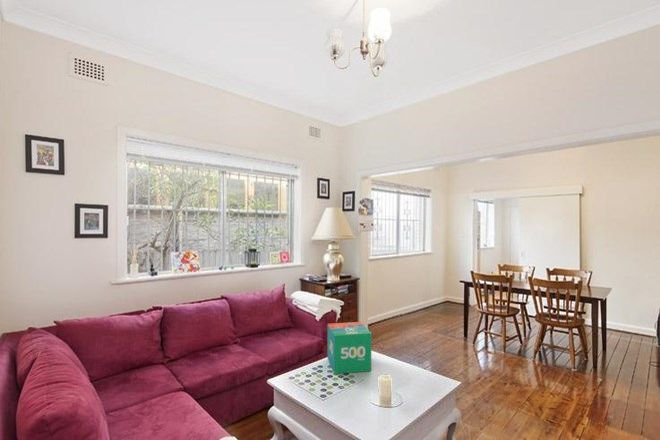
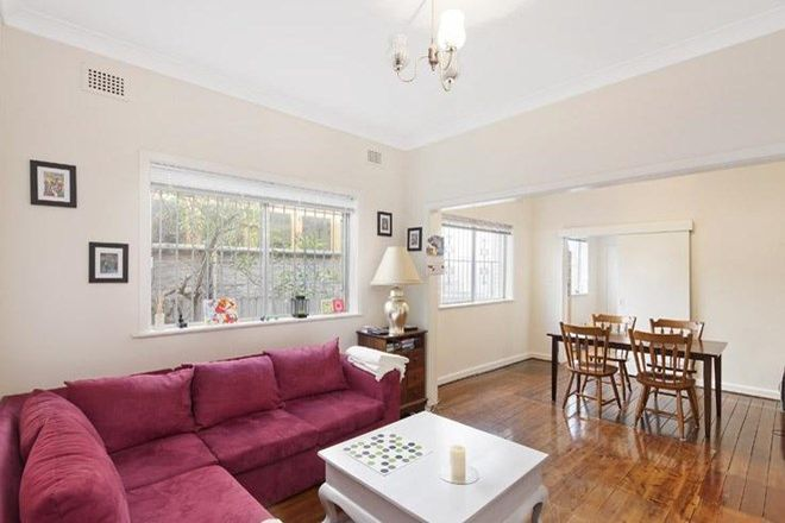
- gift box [327,321,372,375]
